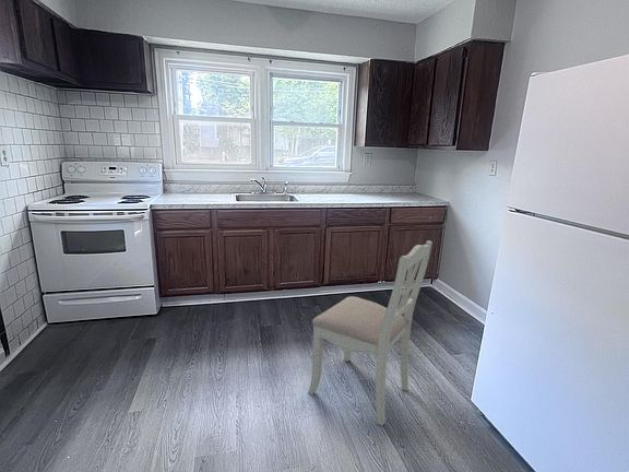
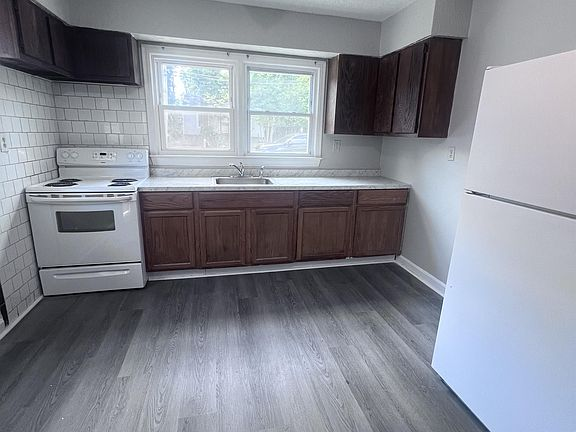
- dining chair [307,239,434,427]
